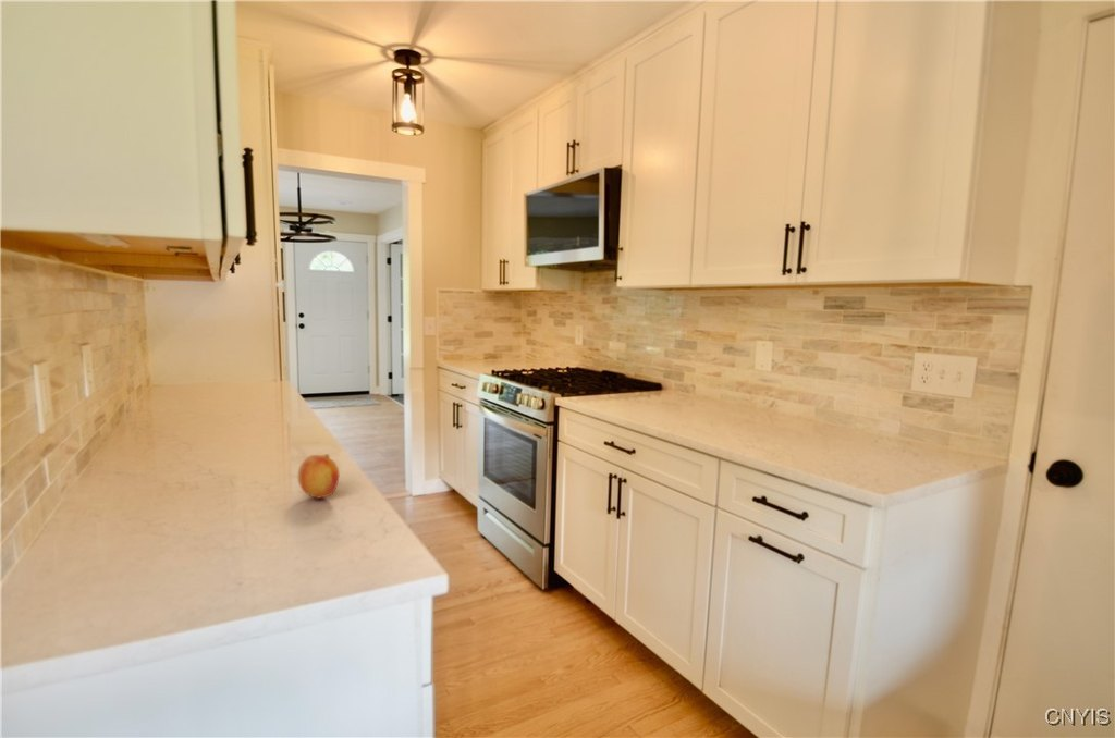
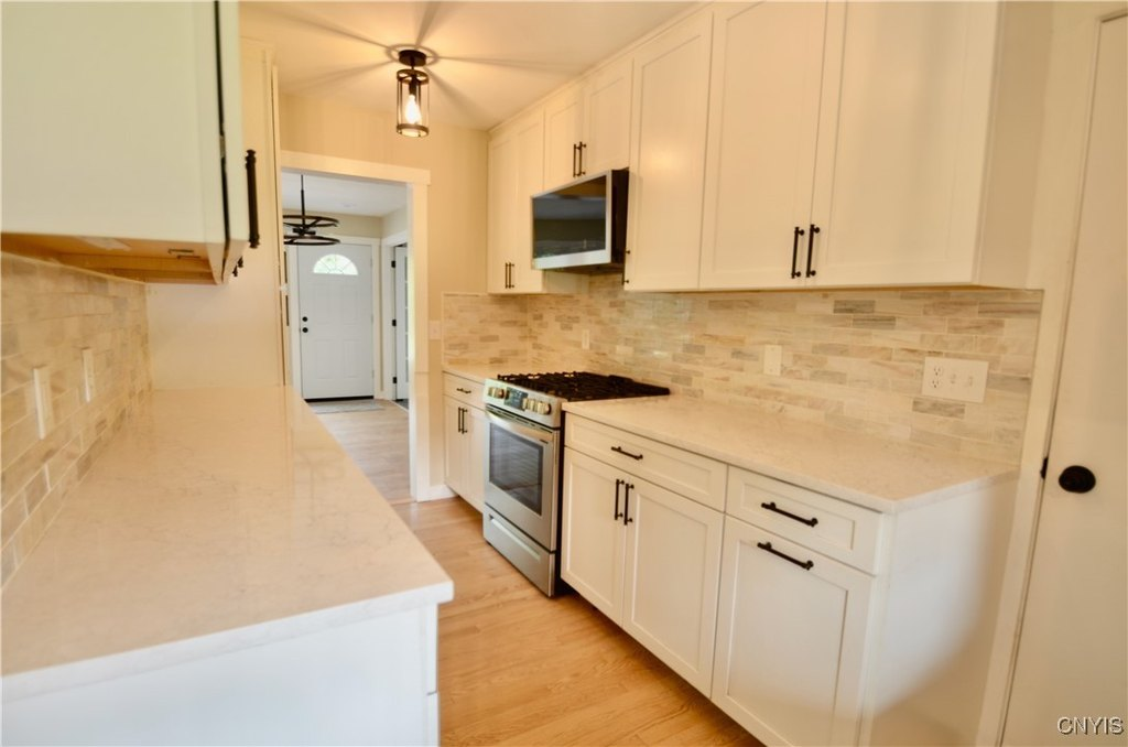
- fruit [297,453,340,500]
